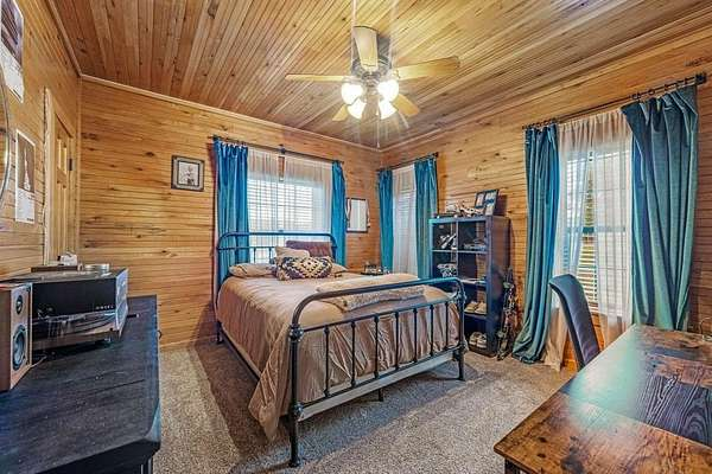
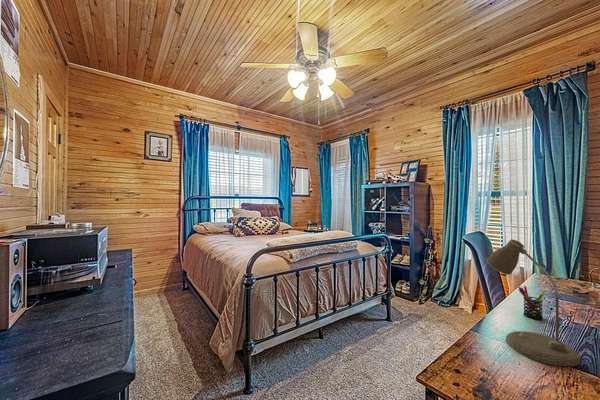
+ pen holder [517,285,546,320]
+ desk lamp [485,238,581,367]
